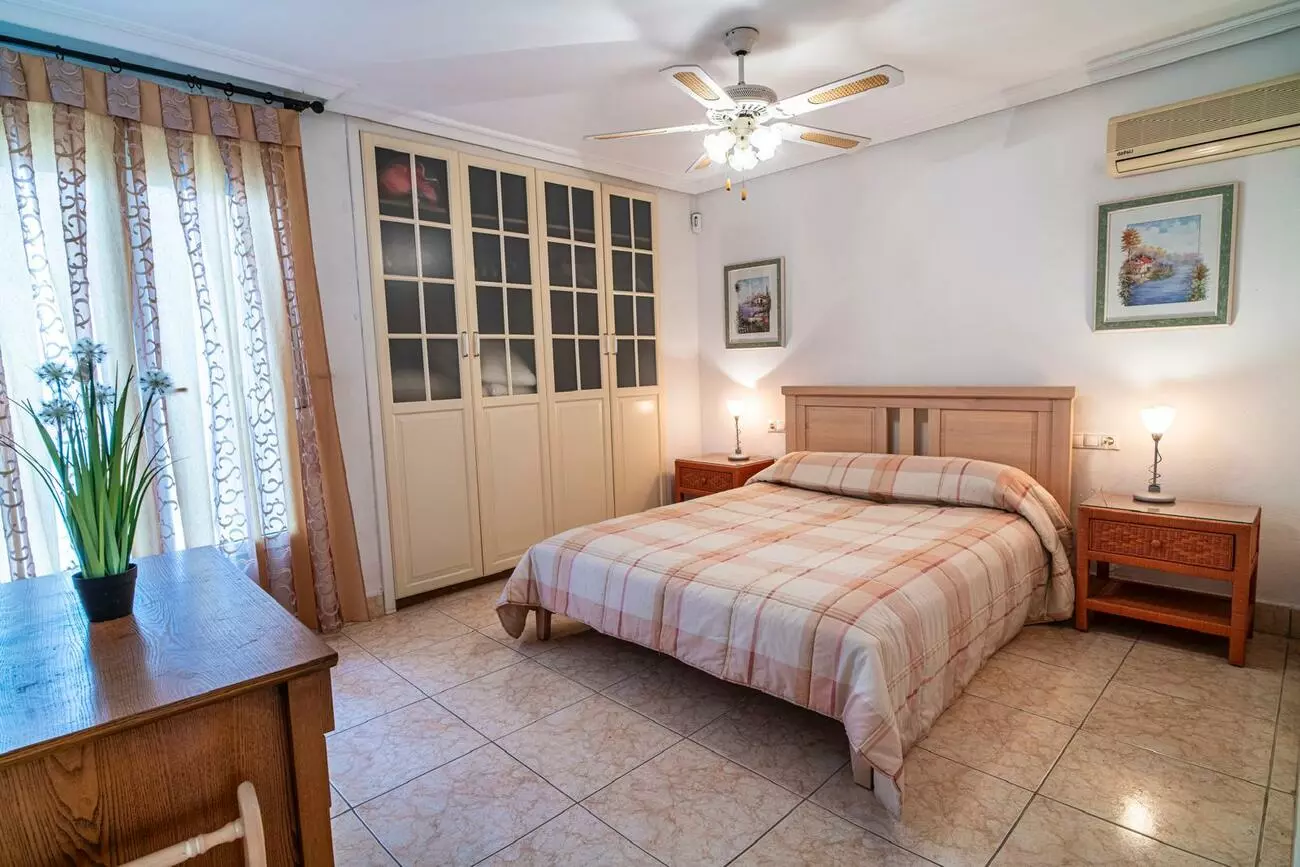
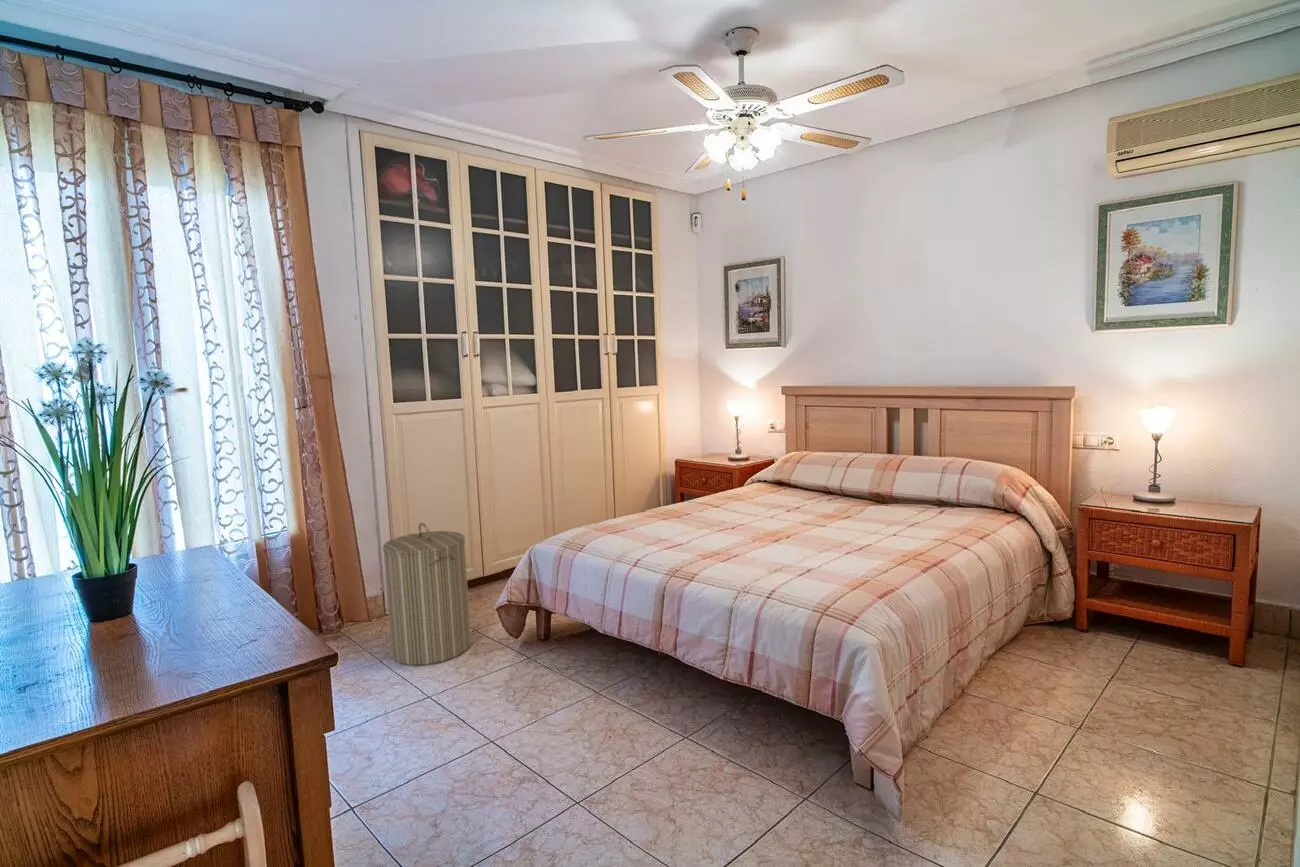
+ laundry hamper [382,522,472,666]
